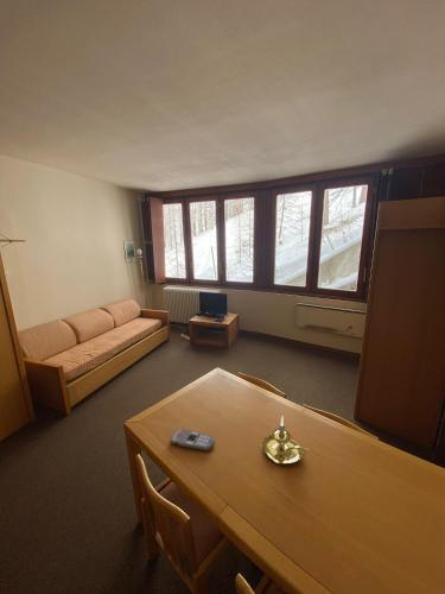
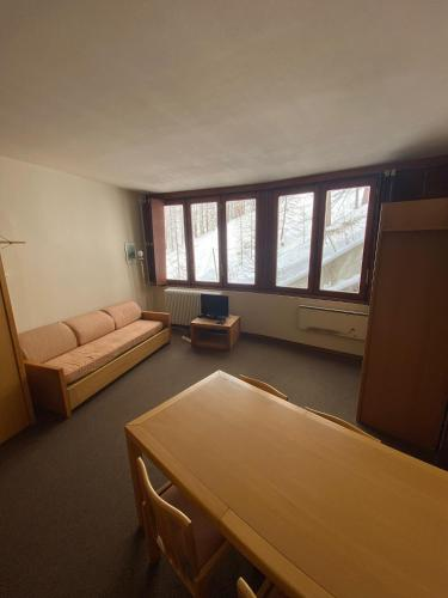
- remote control [170,426,215,451]
- candle holder [260,416,311,466]
